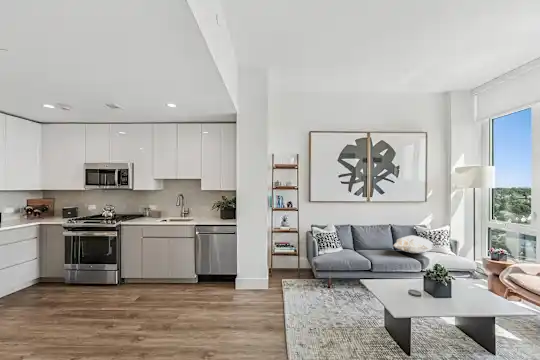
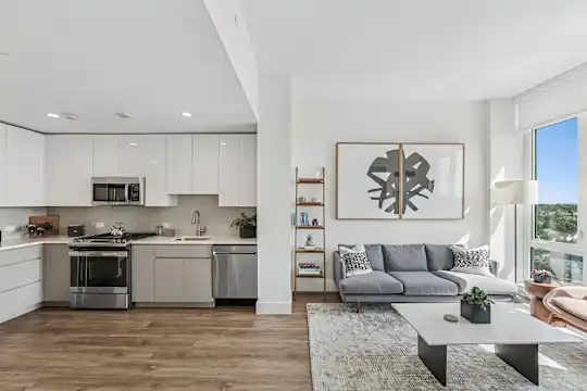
- decorative pillow [392,234,434,254]
